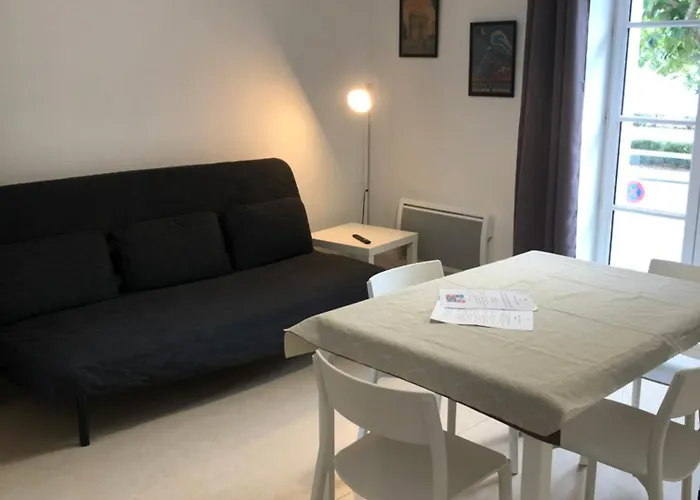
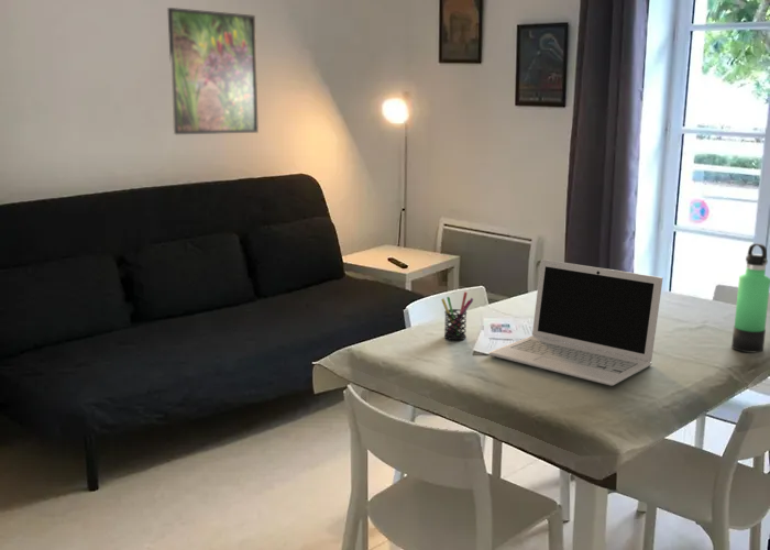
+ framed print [166,7,260,135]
+ thermos bottle [730,242,770,353]
+ laptop [487,258,664,387]
+ pen holder [440,290,474,341]
